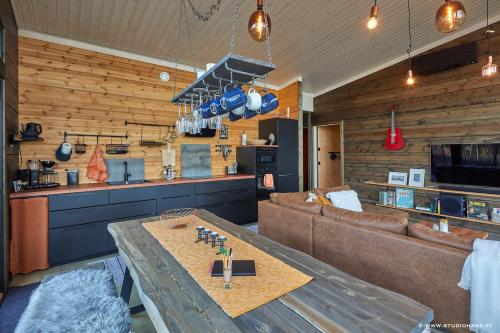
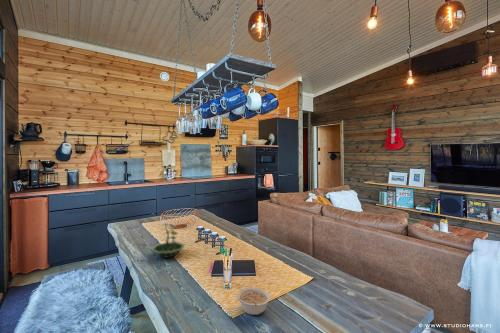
+ legume [236,287,272,316]
+ terrarium [150,222,186,259]
